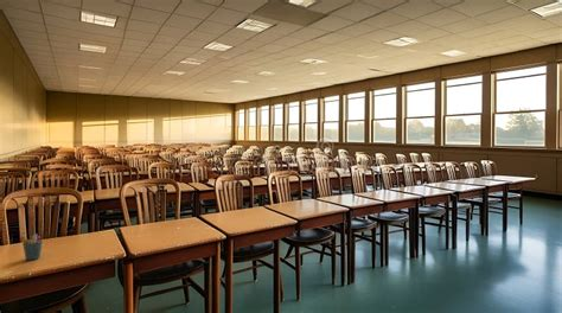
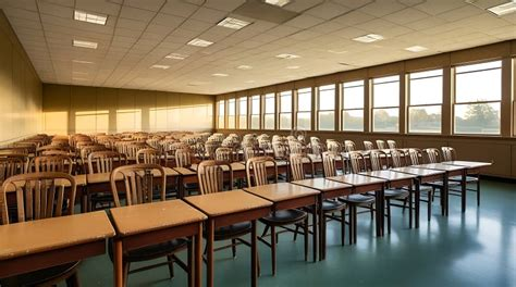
- pen holder [20,232,44,261]
